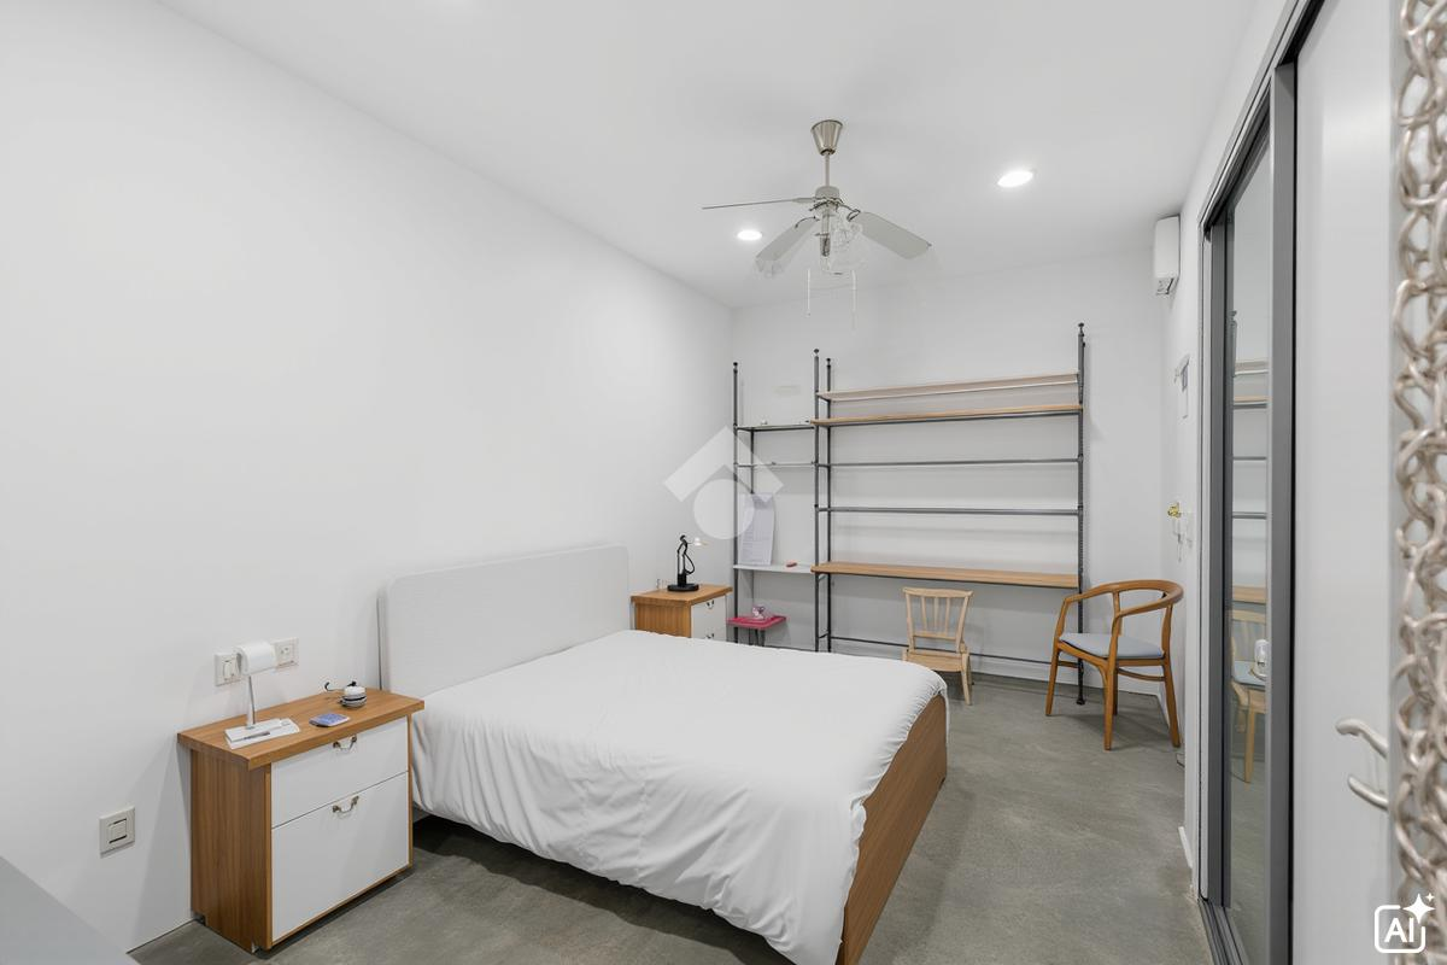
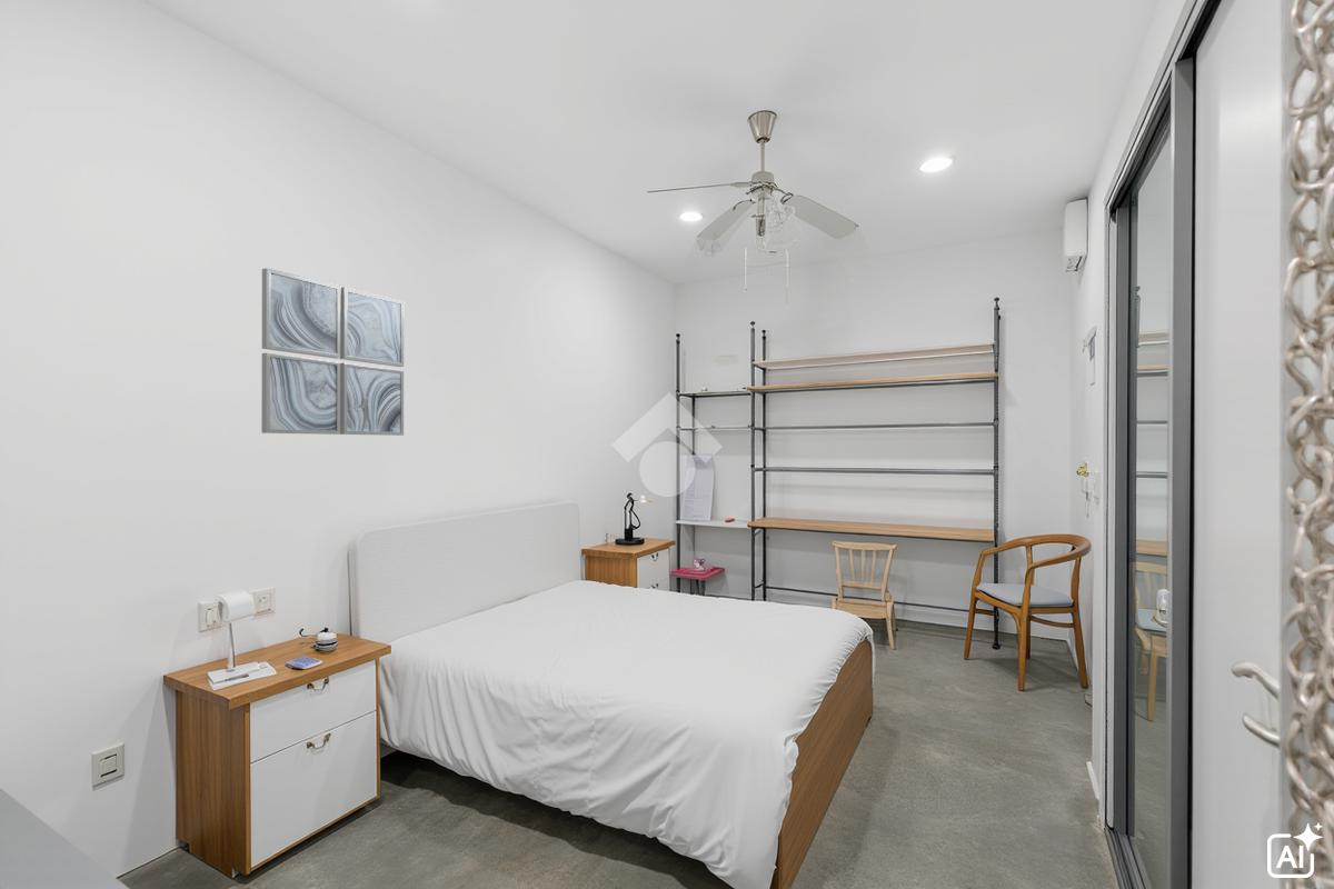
+ wall art [260,267,405,437]
